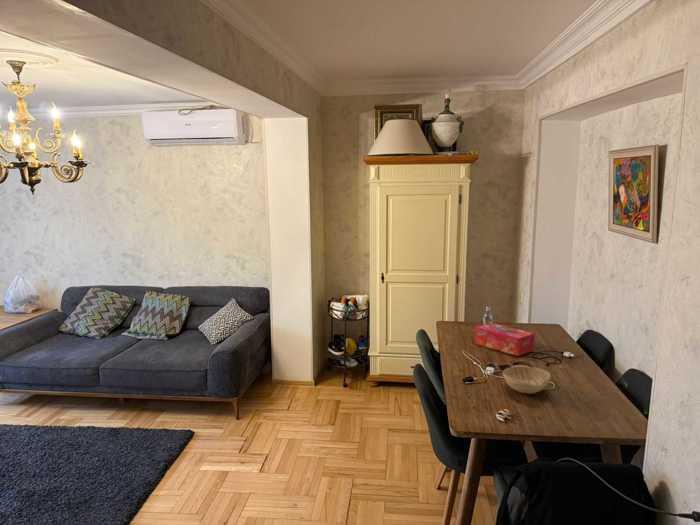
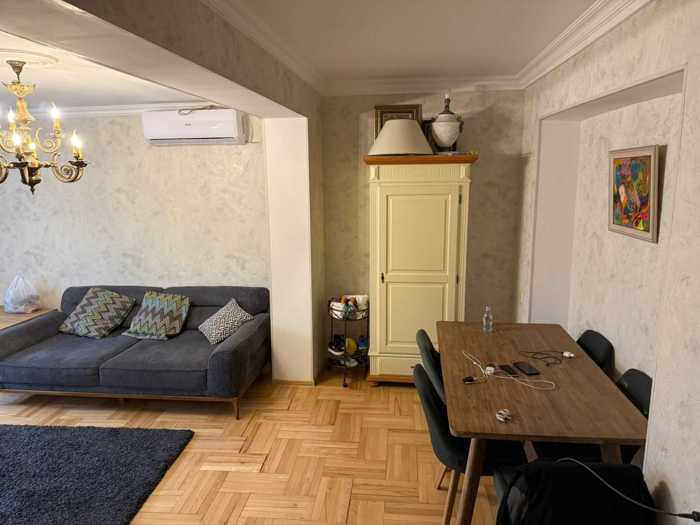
- tissue box [474,322,536,357]
- decorative bowl [502,364,552,395]
